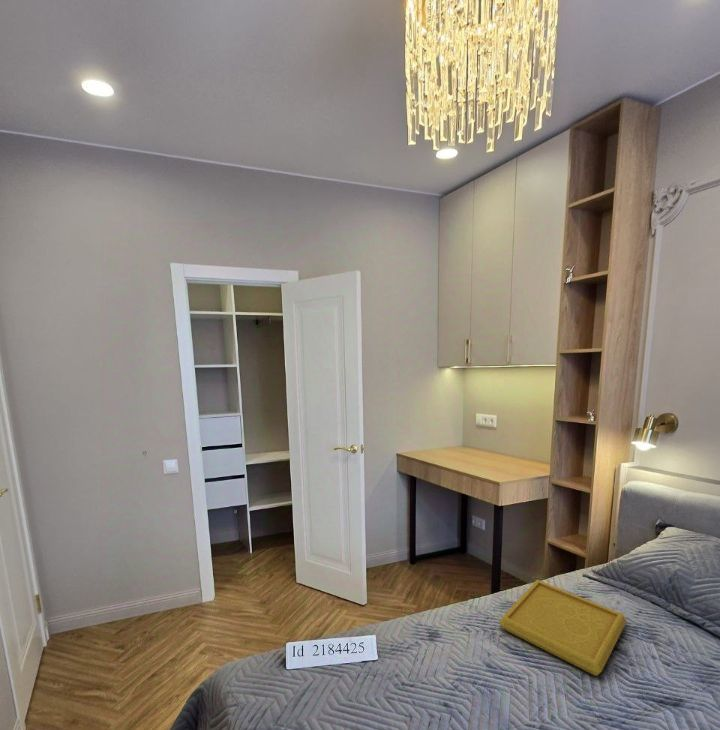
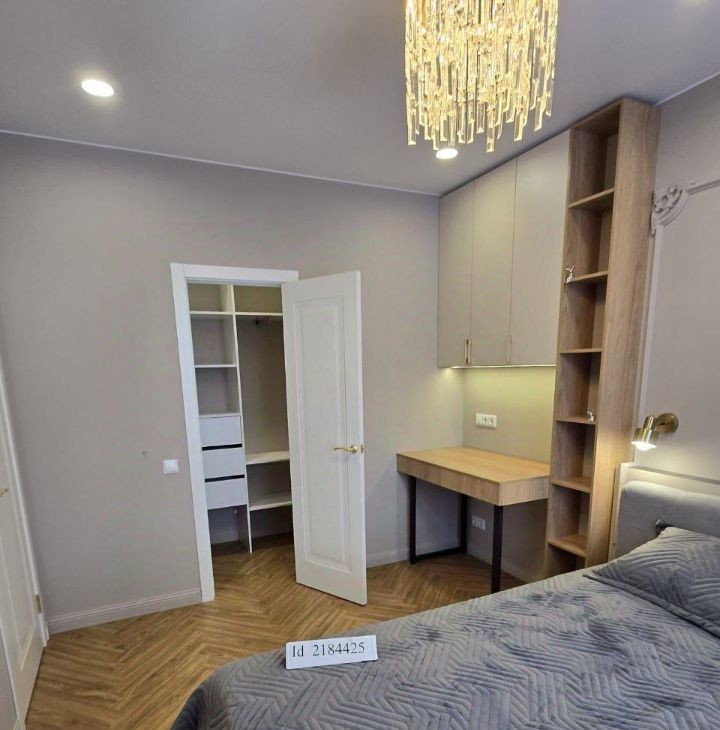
- serving tray [498,579,627,677]
